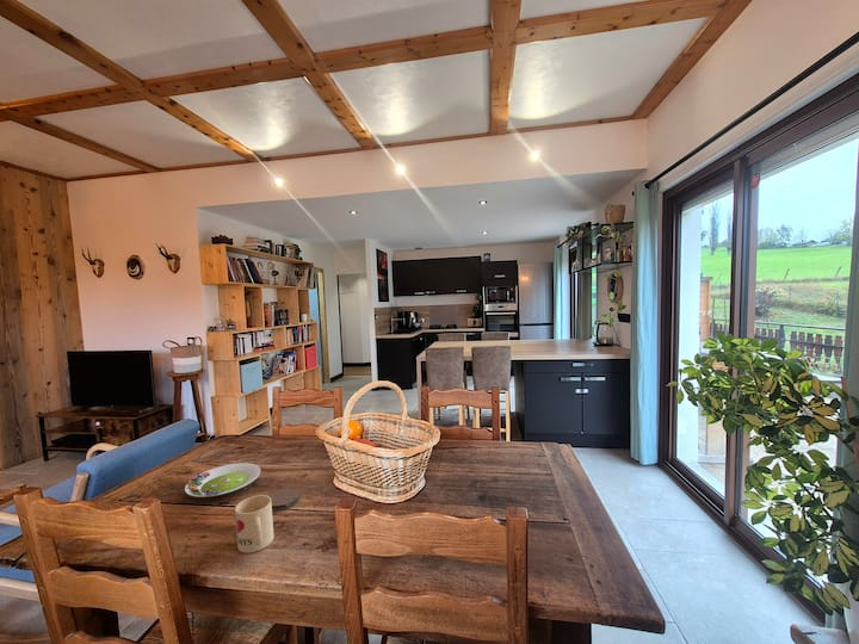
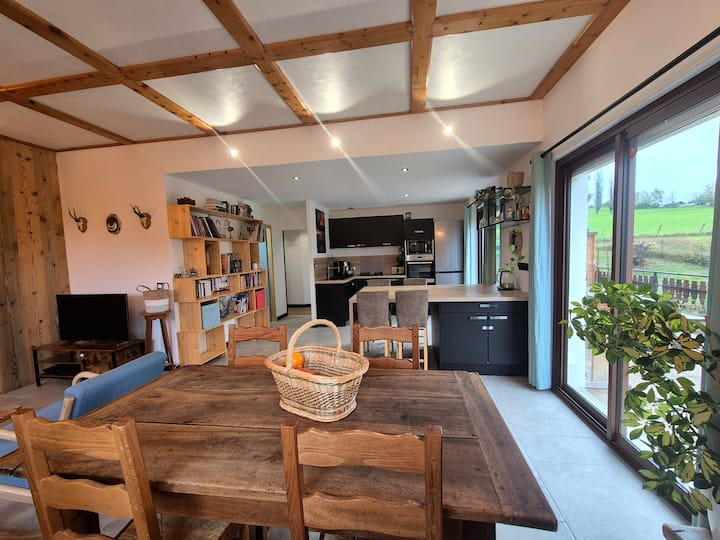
- salad plate [184,462,261,499]
- mug [234,494,274,553]
- coaster [268,488,301,512]
